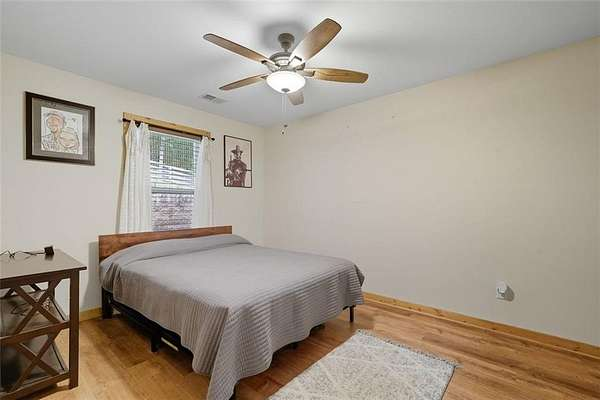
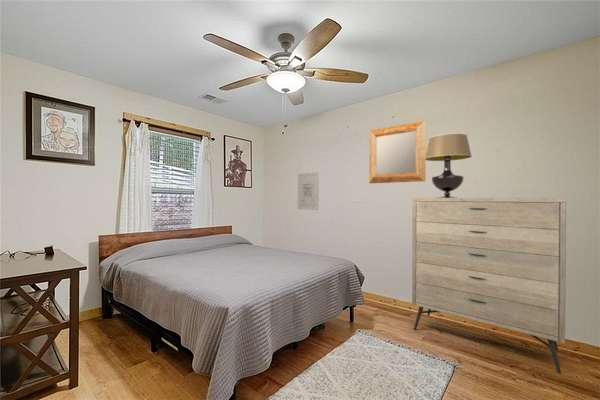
+ mirror [368,120,427,184]
+ table lamp [425,132,473,198]
+ wall art [297,171,320,211]
+ dresser [411,197,567,375]
